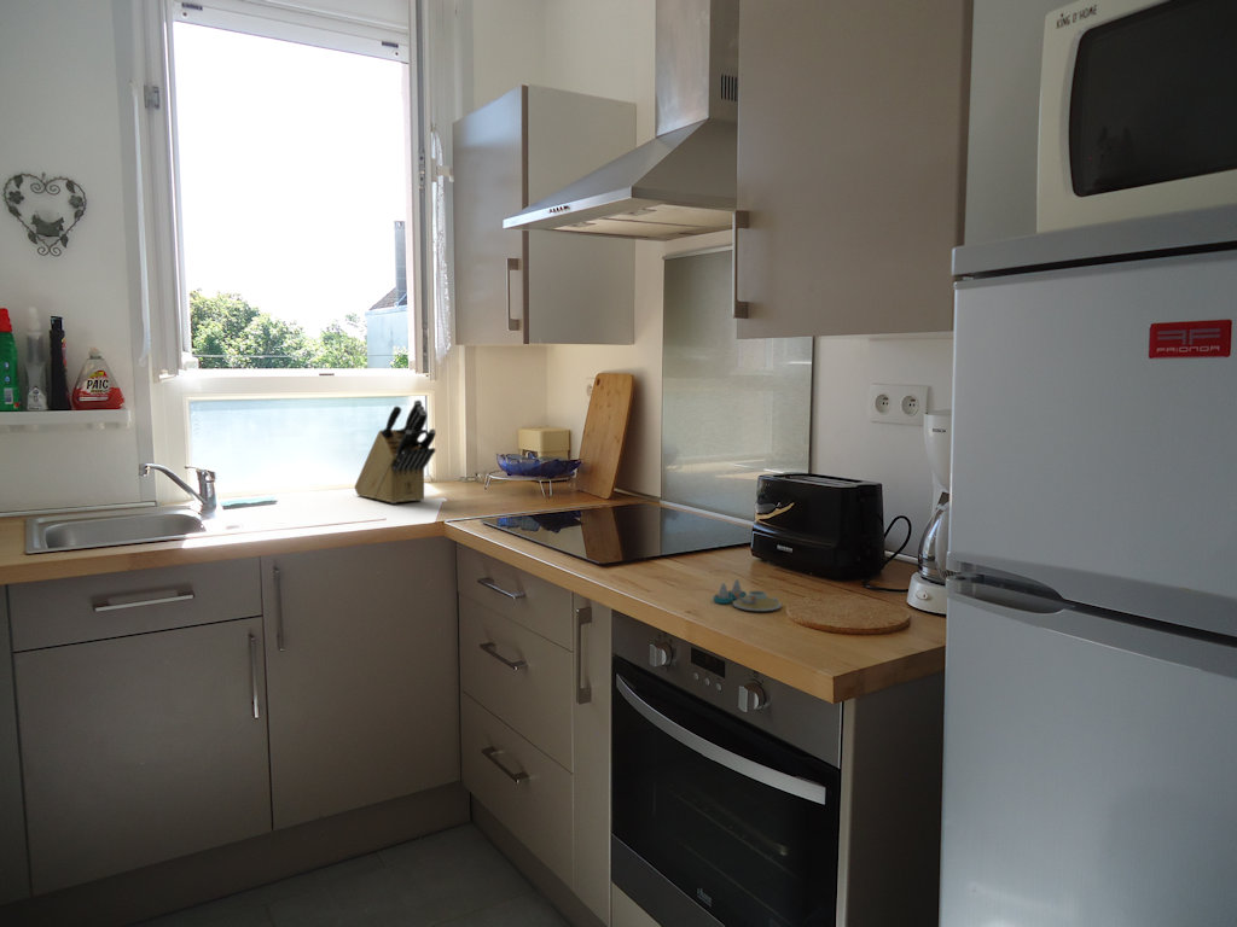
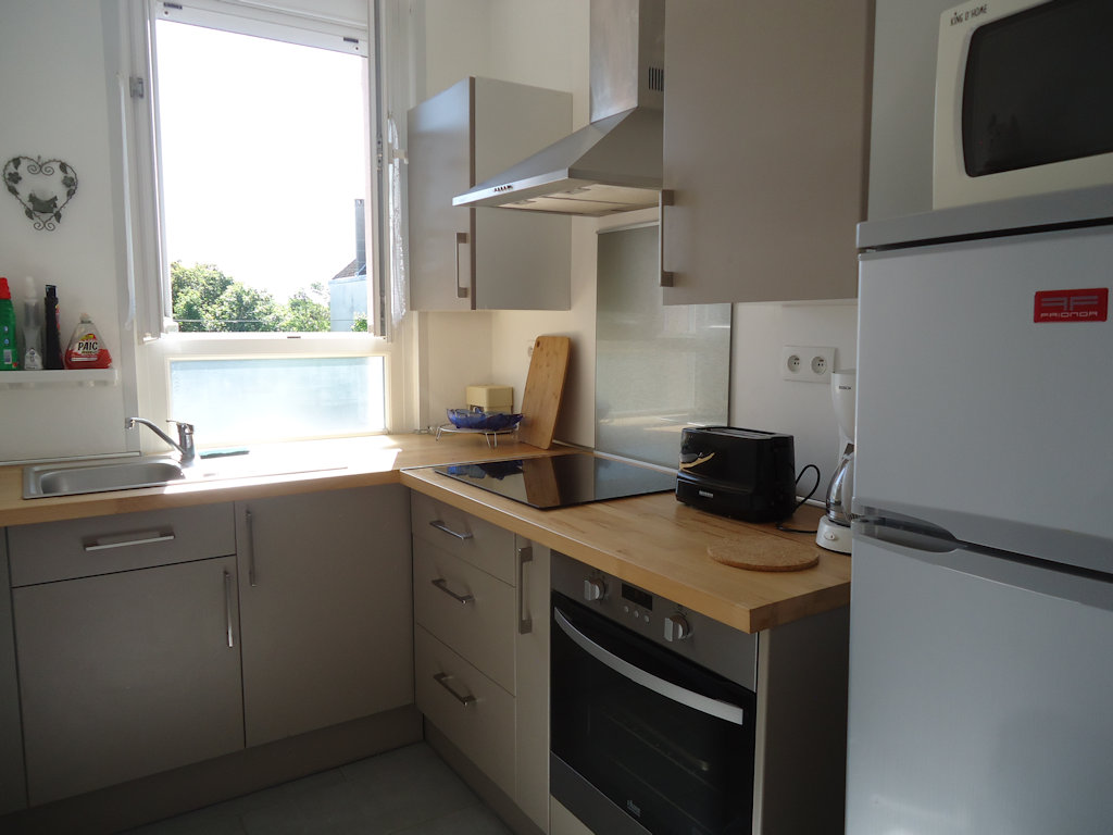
- salt and pepper shaker set [713,578,783,612]
- knife block [353,398,437,505]
